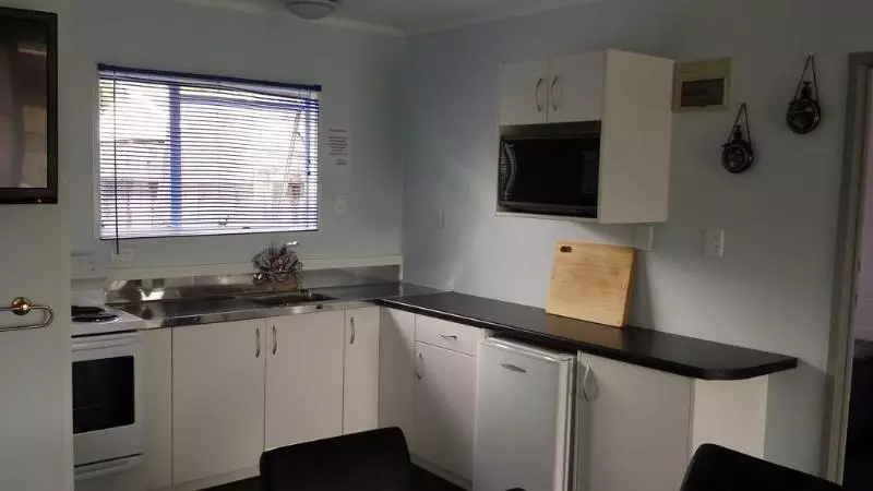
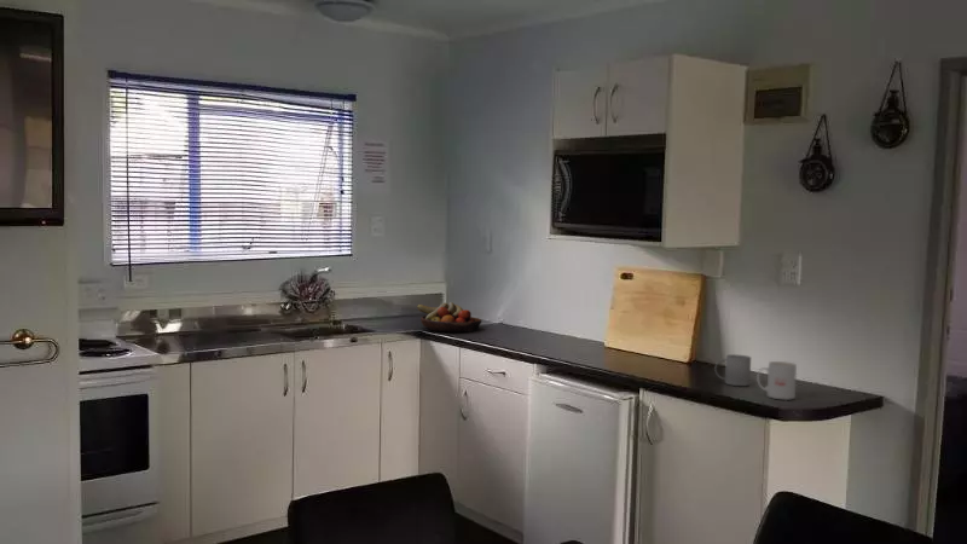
+ mug [713,353,752,387]
+ fruit bowl [416,301,482,334]
+ mug [755,360,798,401]
